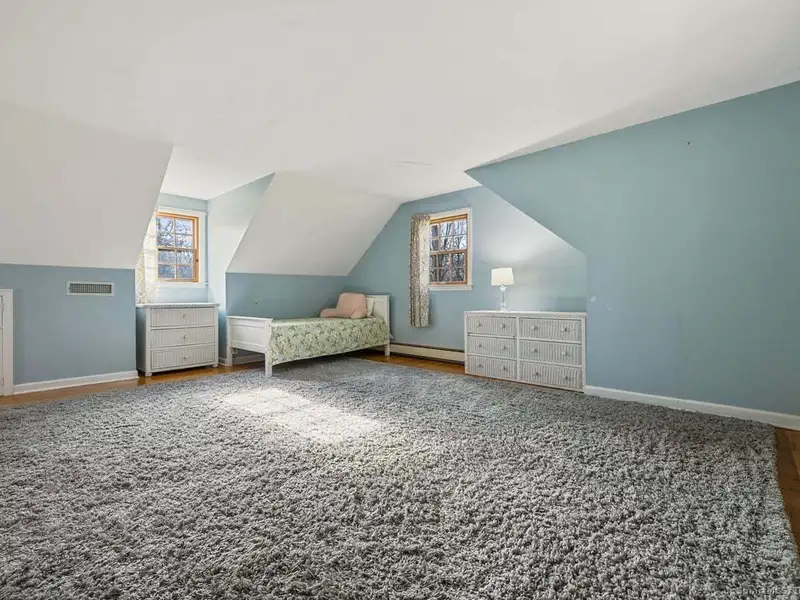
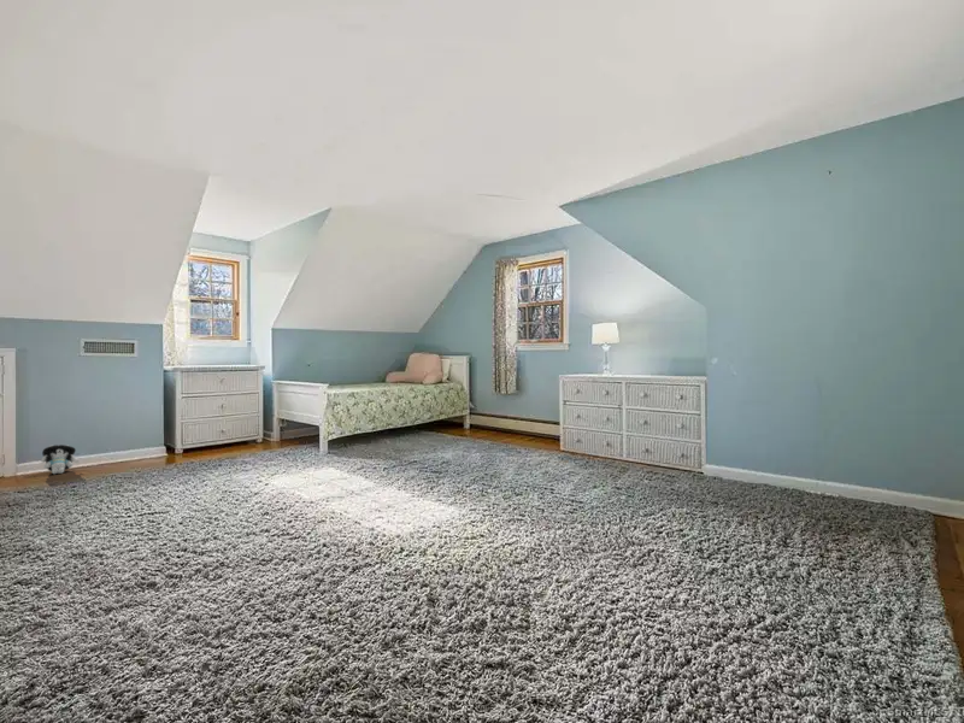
+ plush toy [40,443,80,475]
